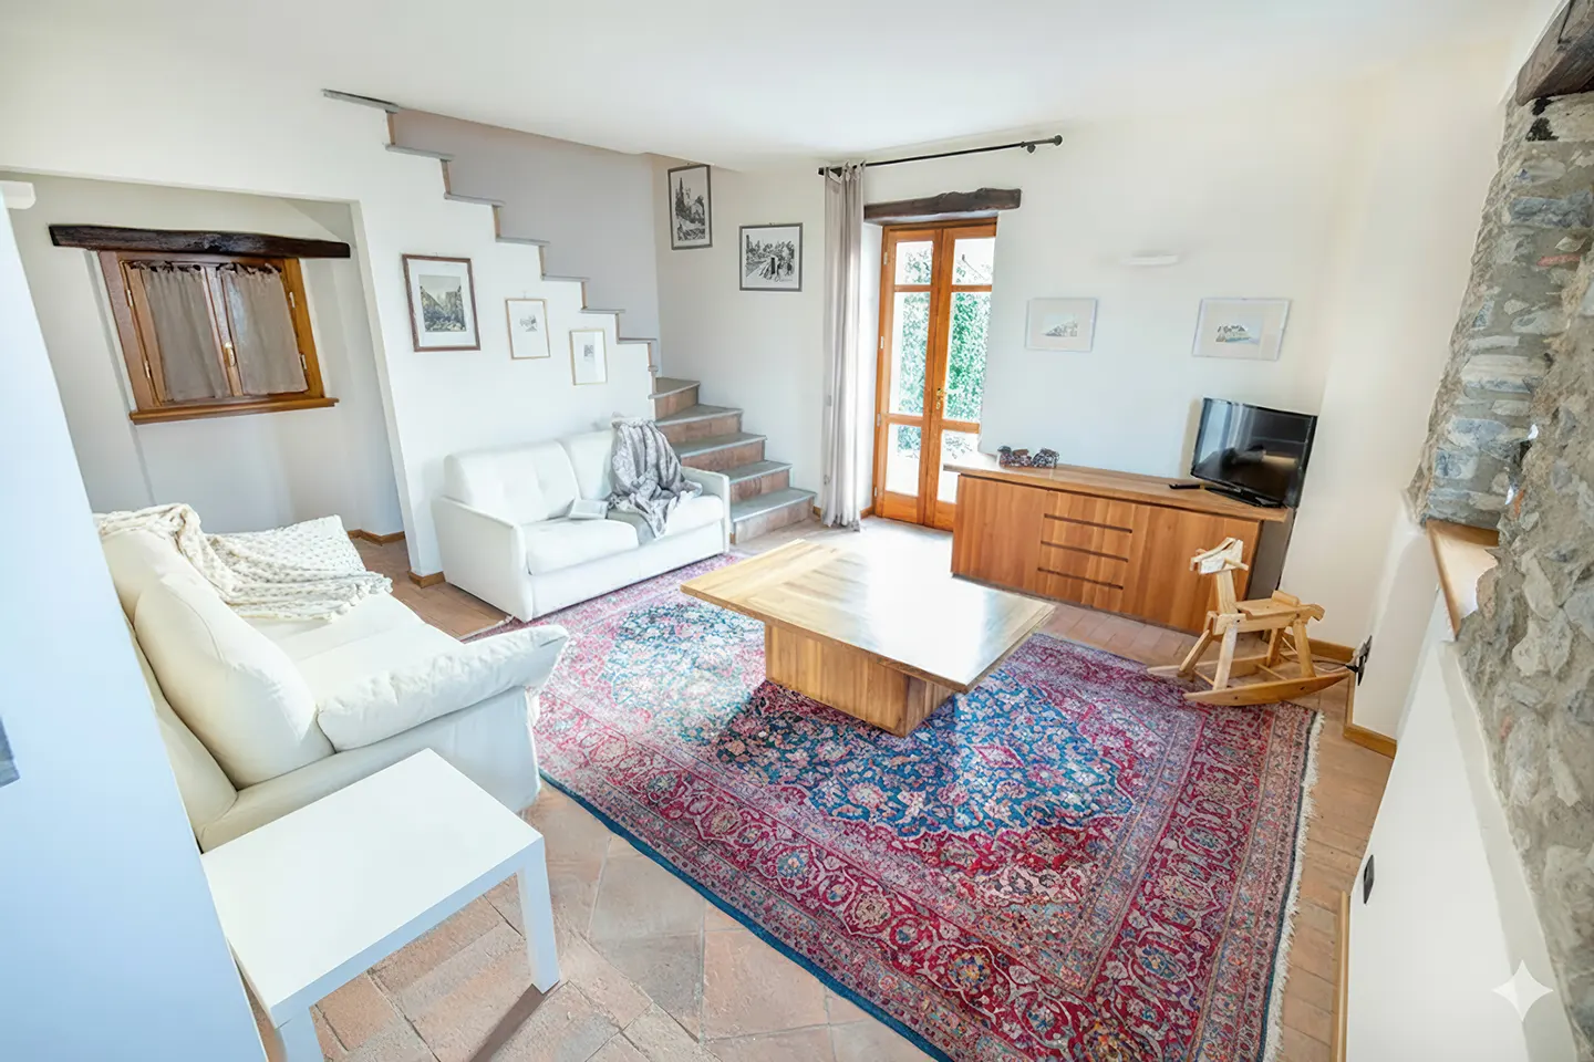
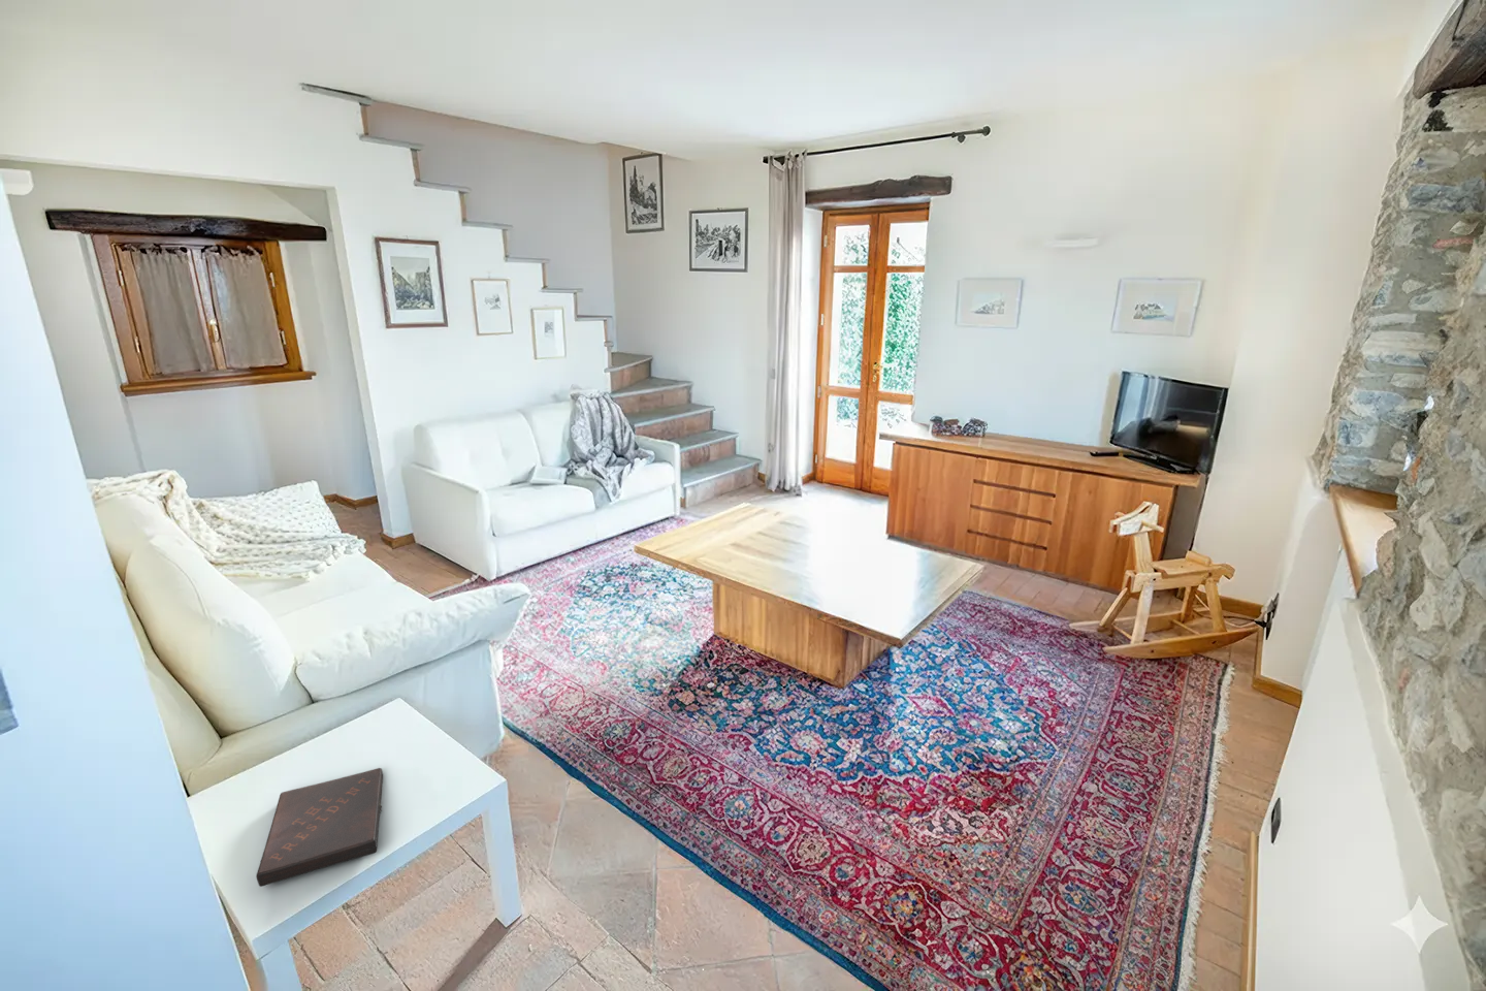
+ book [255,766,384,888]
